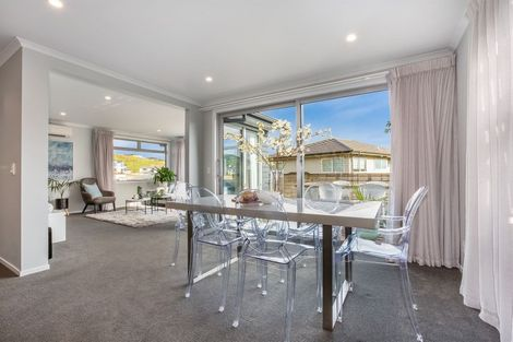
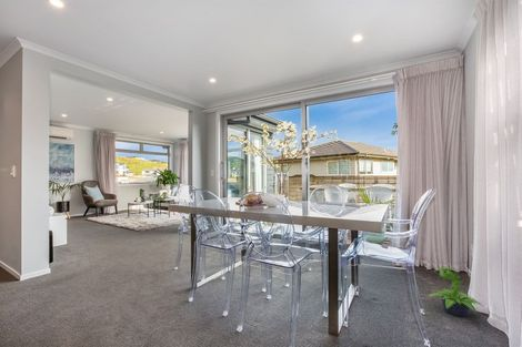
+ potted plant [429,266,485,317]
